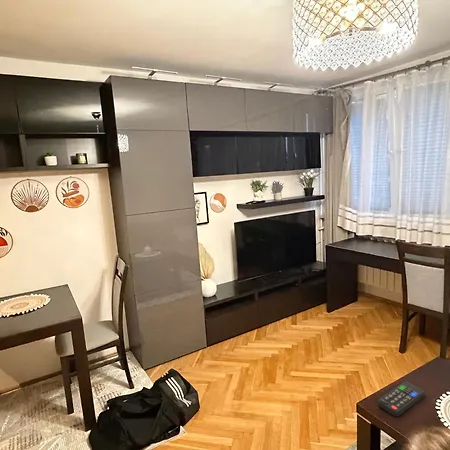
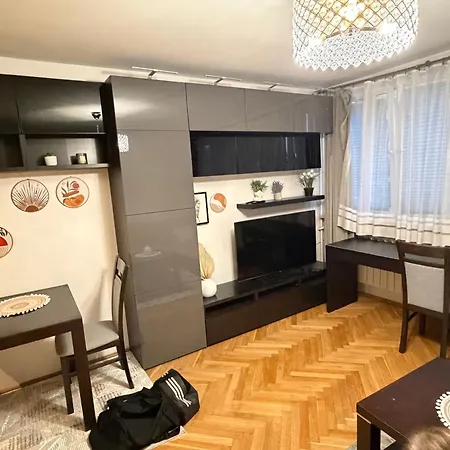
- remote control [377,380,426,418]
